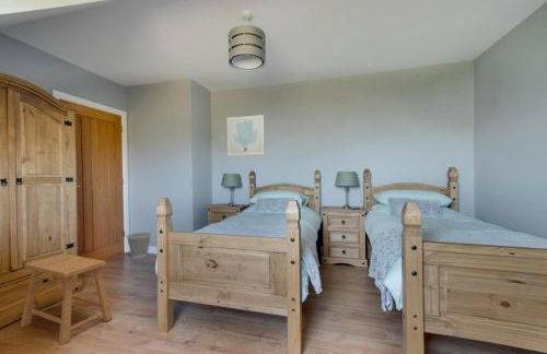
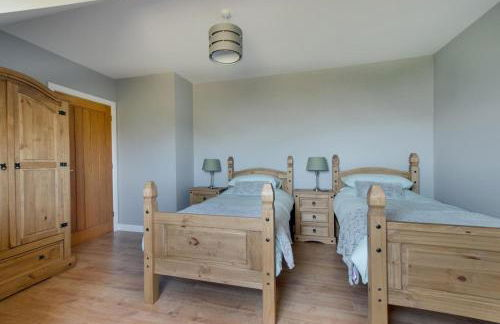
- stool [19,252,114,345]
- wall art [226,114,266,157]
- wastebasket [126,231,152,259]
